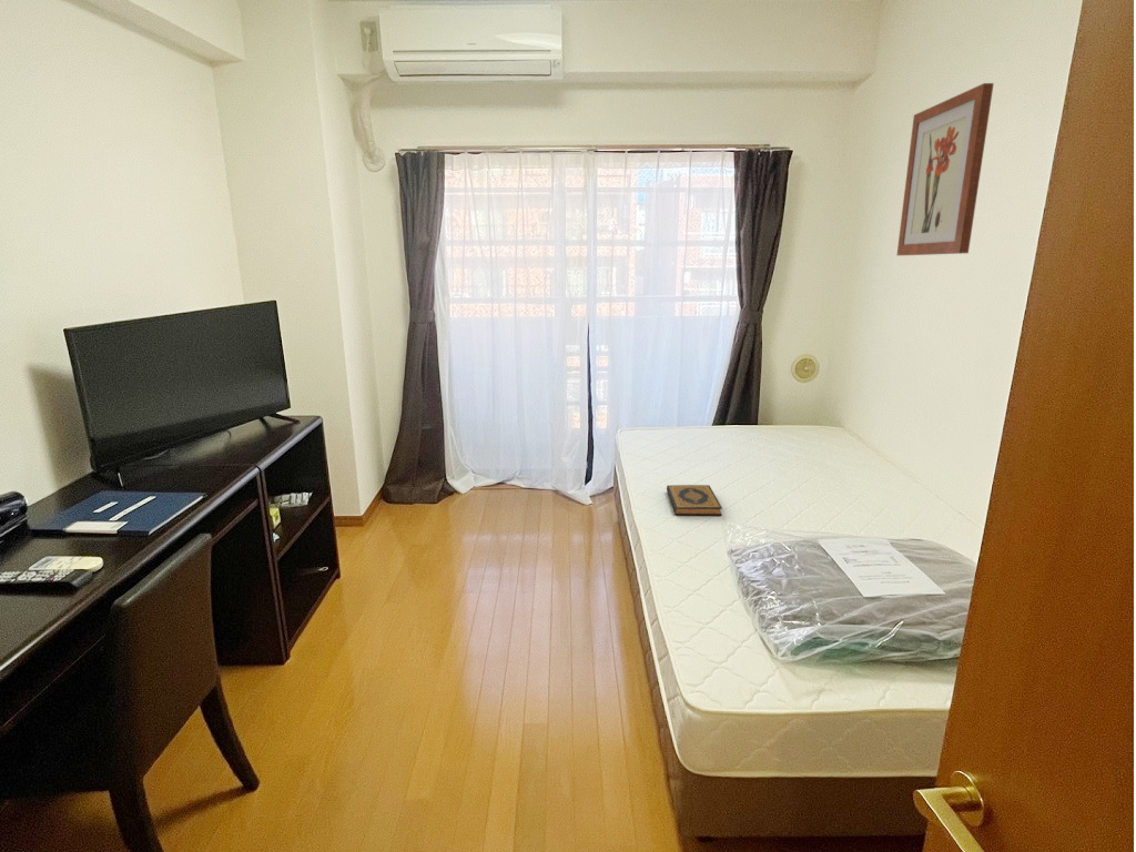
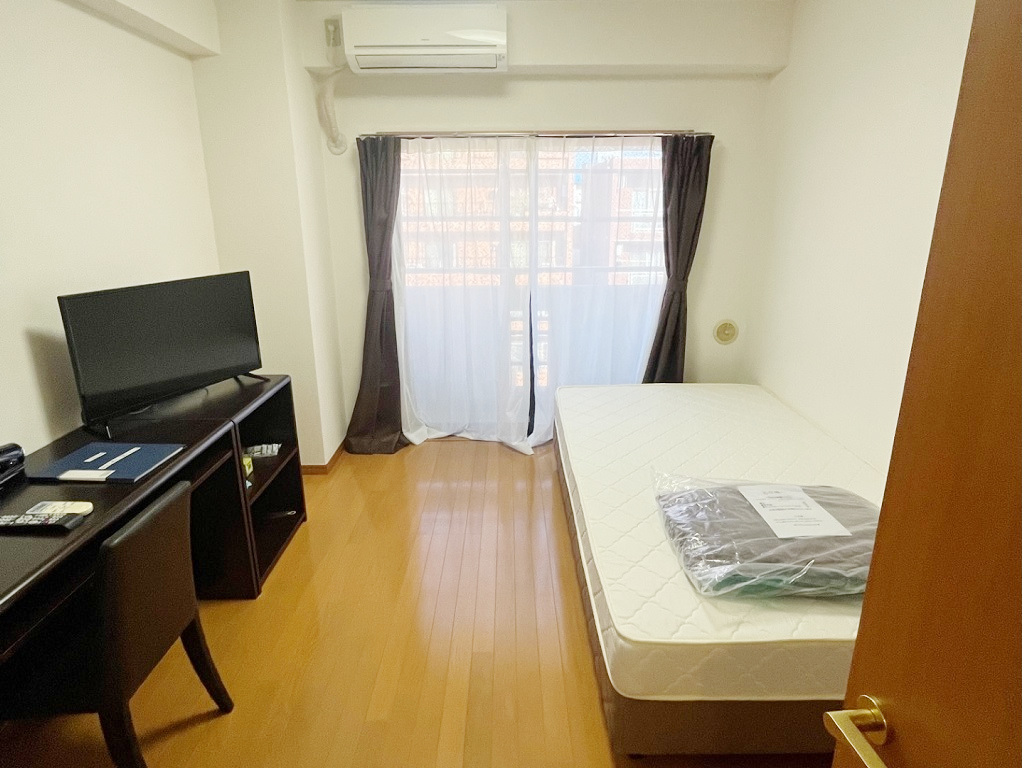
- wall art [896,82,995,256]
- hardback book [666,484,723,517]
